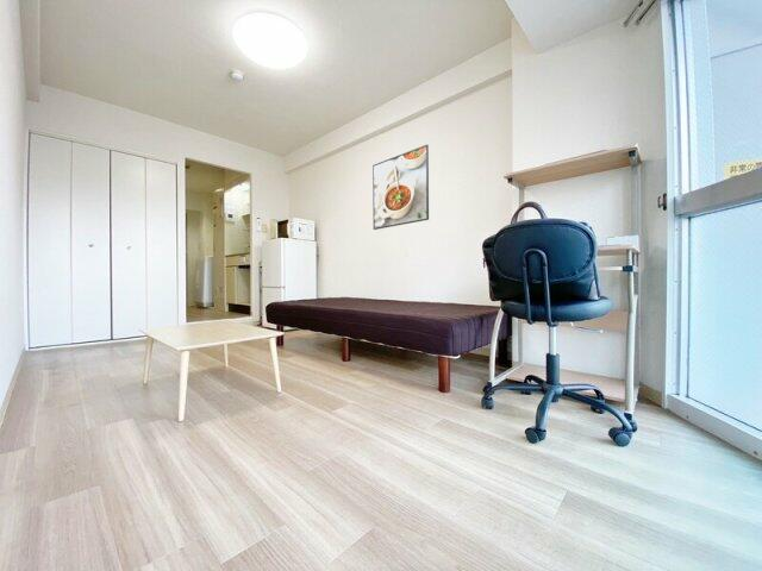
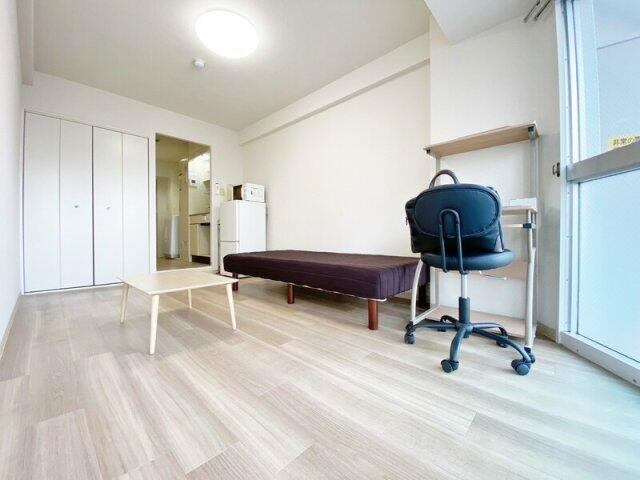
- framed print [371,144,430,231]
